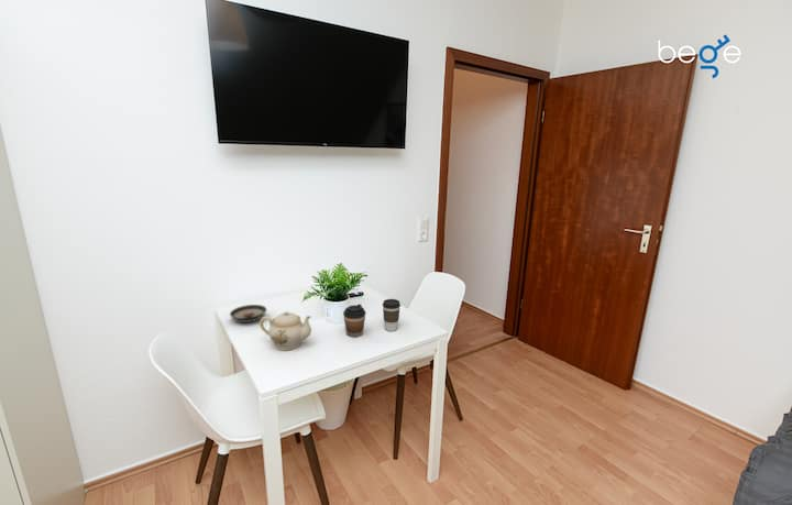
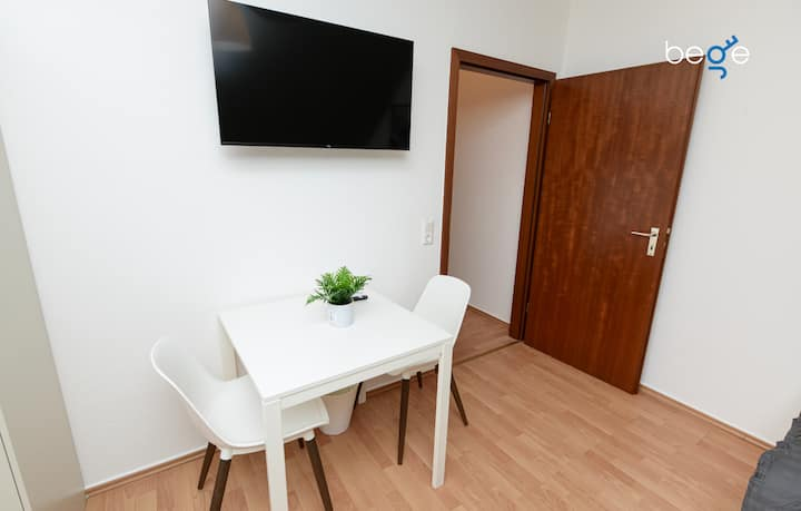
- coffee cup [382,298,402,332]
- coffee cup [342,303,367,338]
- saucer [229,304,267,323]
- teapot [258,310,312,351]
